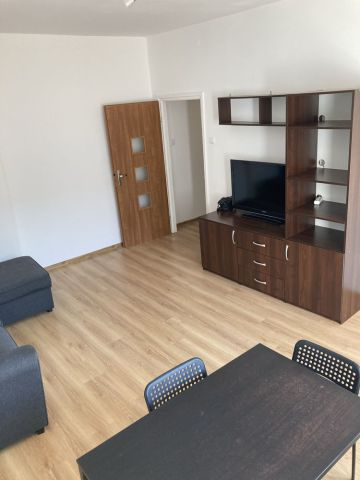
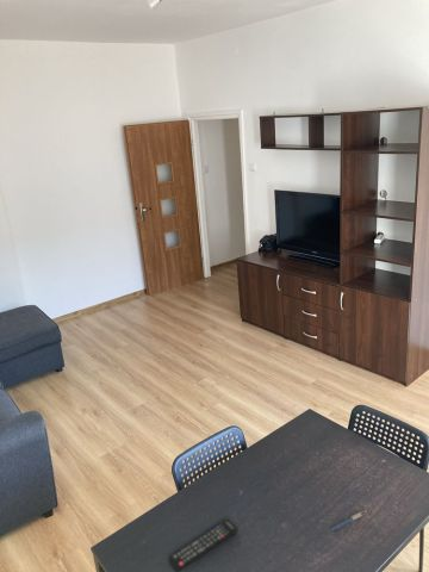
+ remote control [167,518,240,572]
+ pen [330,510,368,531]
